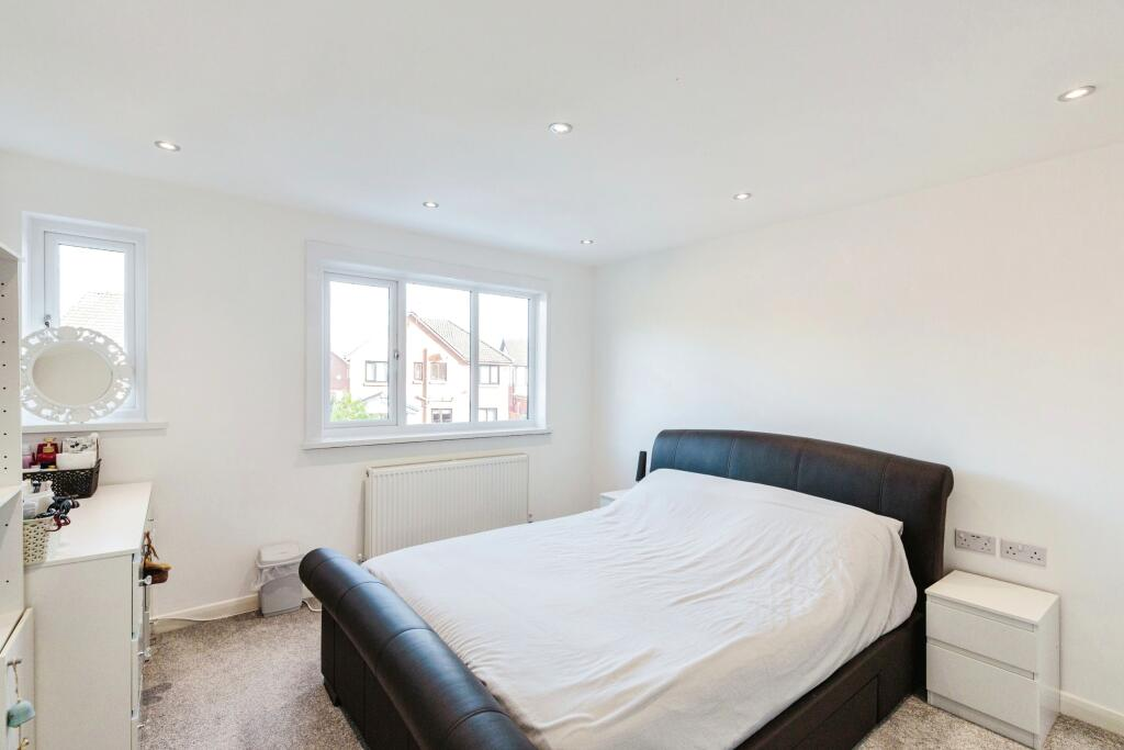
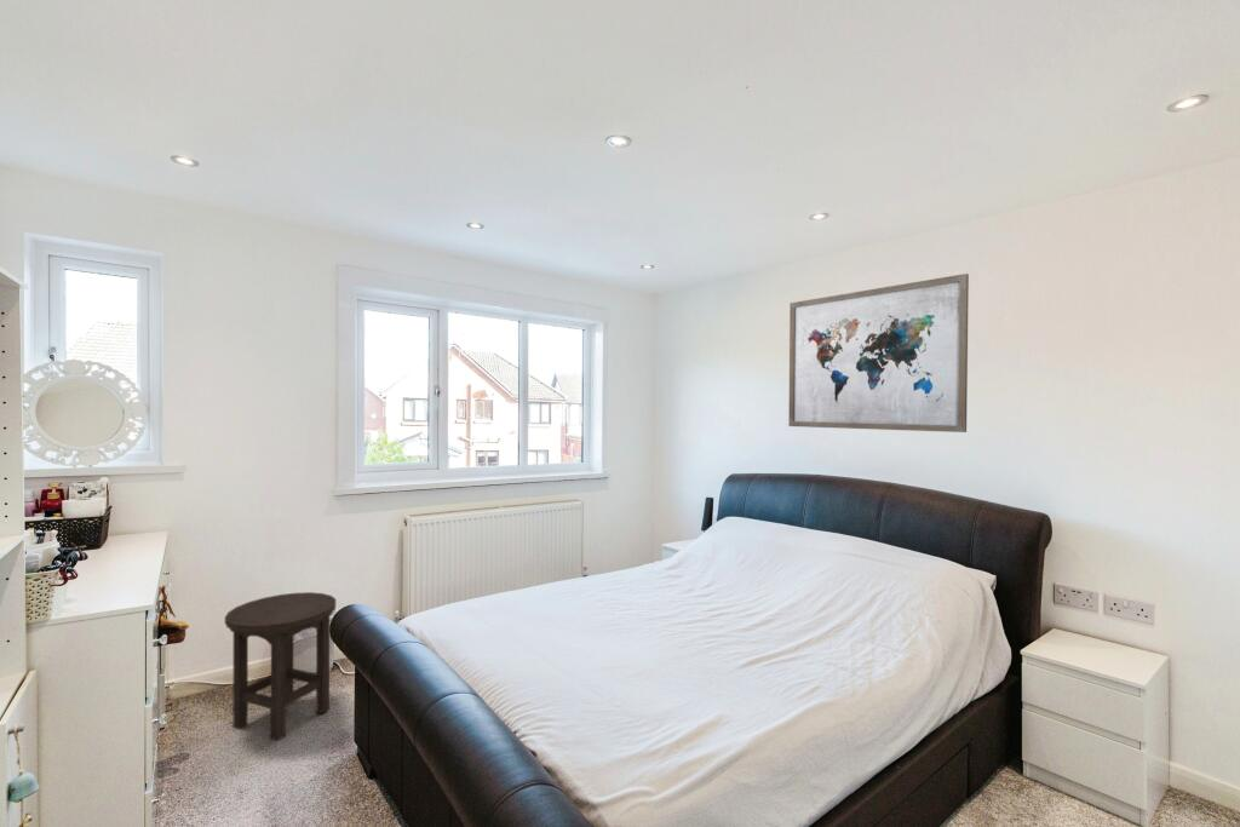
+ wall art [787,272,970,433]
+ stool [224,591,337,741]
